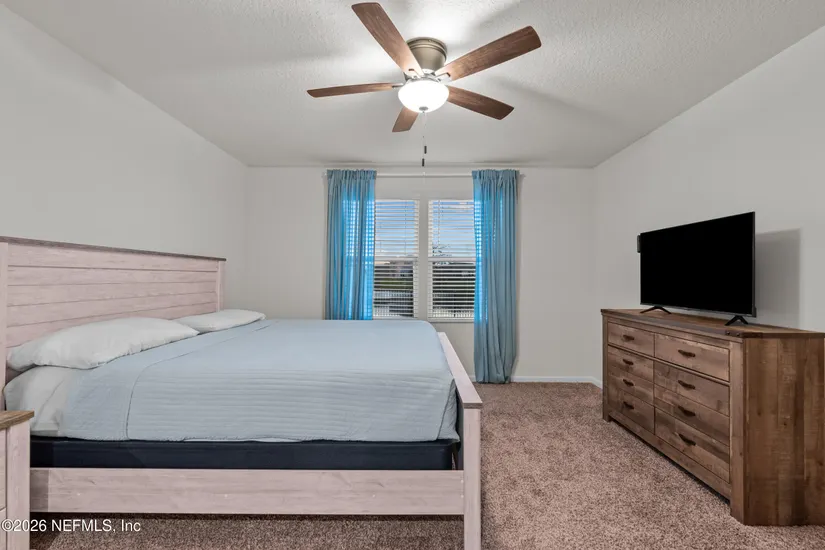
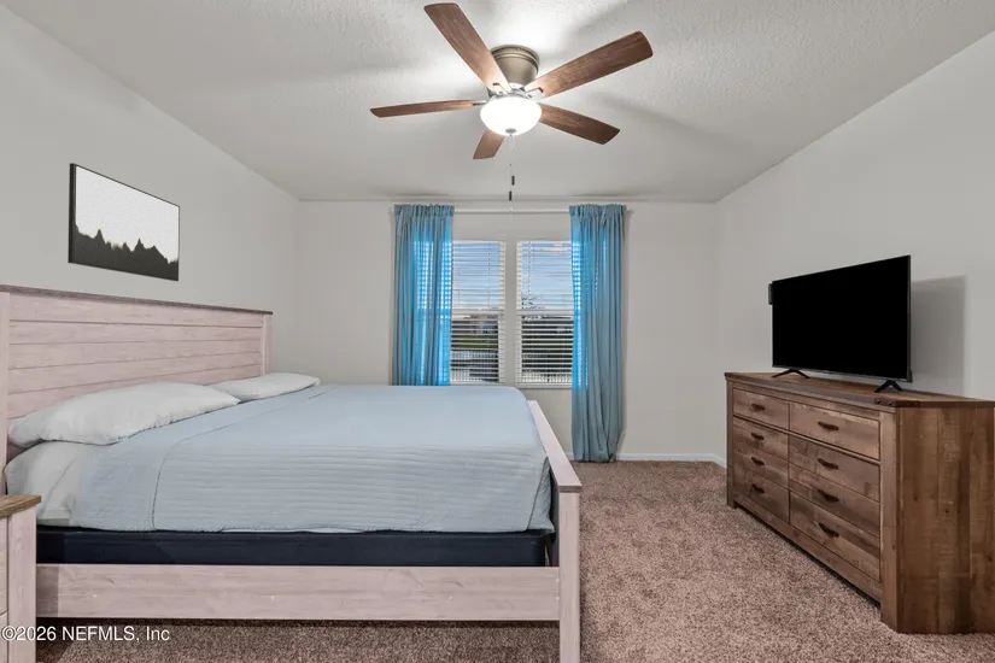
+ wall art [66,162,181,282]
